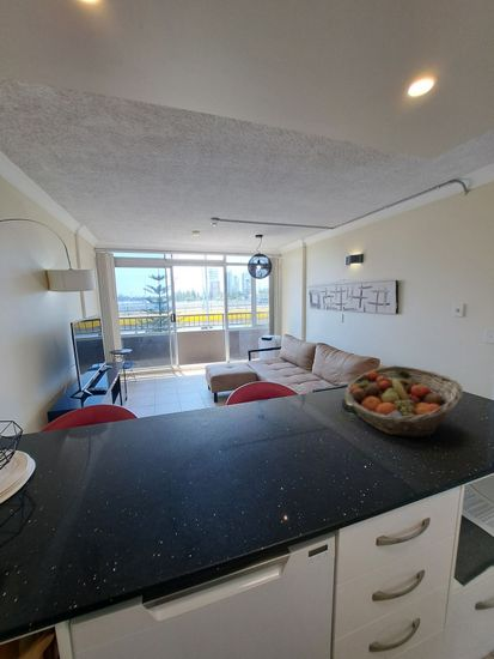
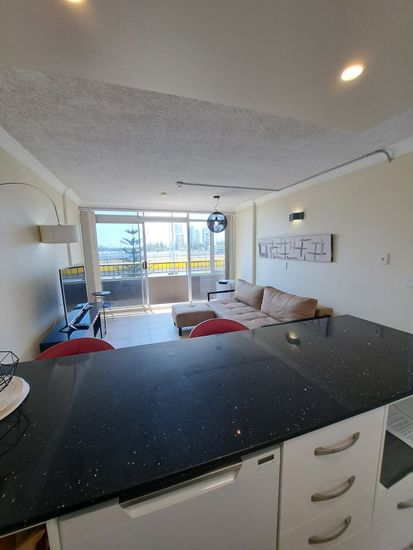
- fruit basket [344,364,464,439]
